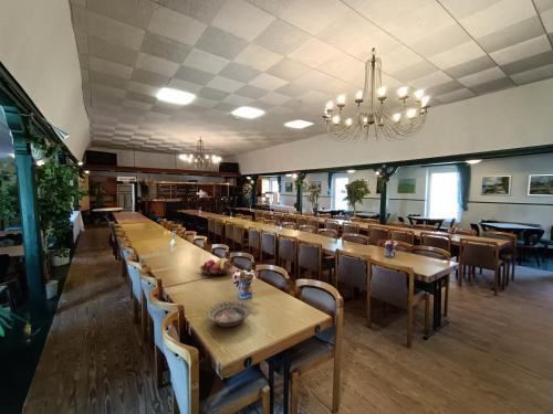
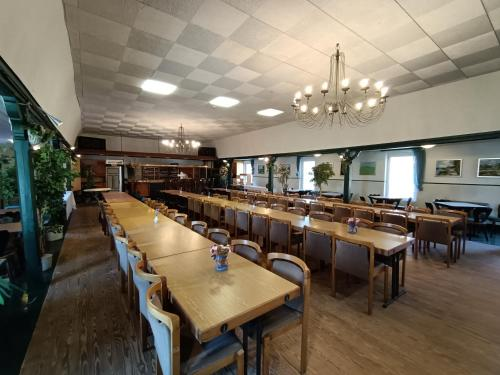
- fruit basket [198,257,234,277]
- decorative bowl [206,300,252,328]
